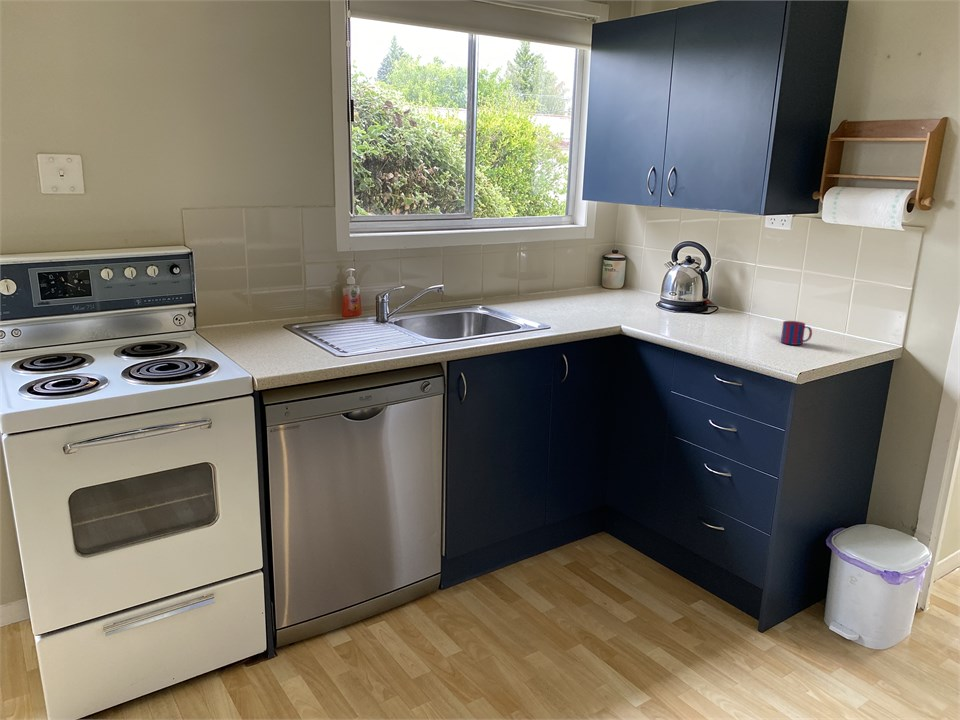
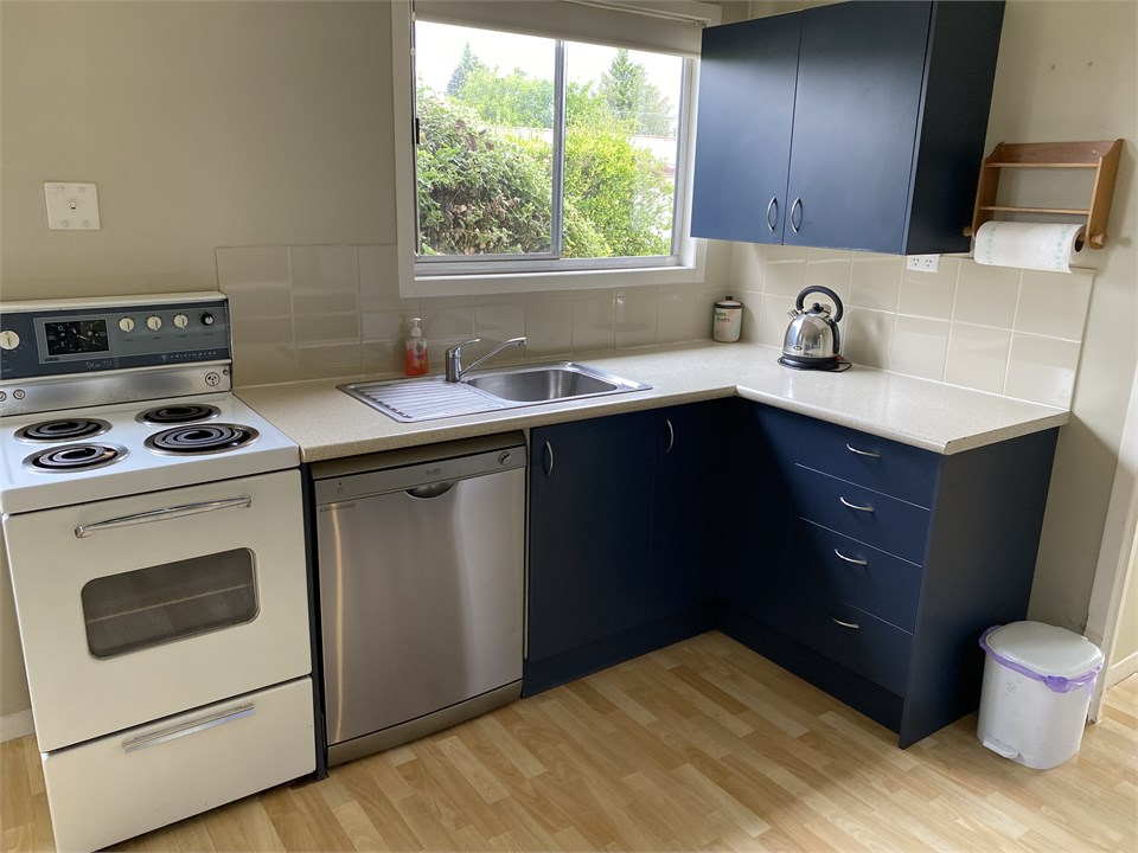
- mug [780,320,813,346]
